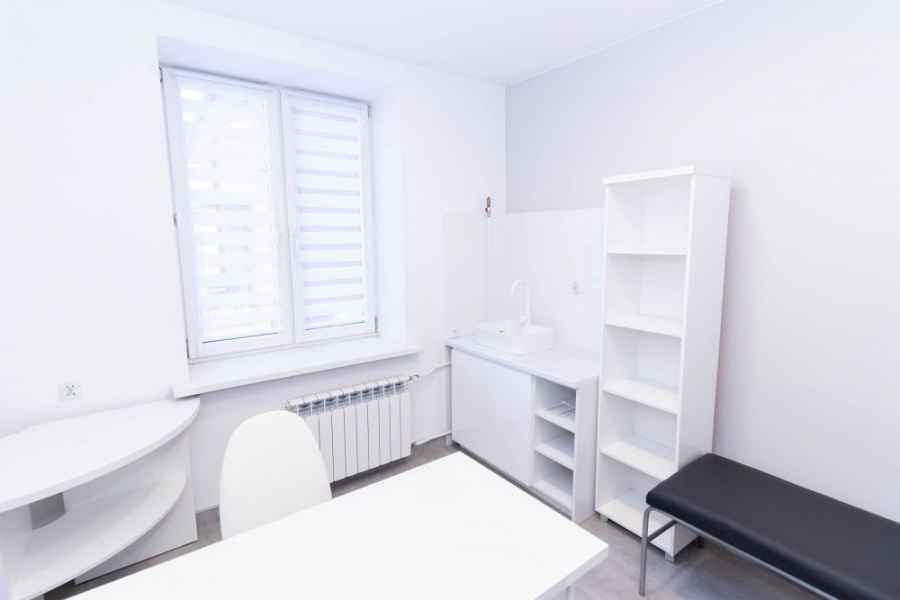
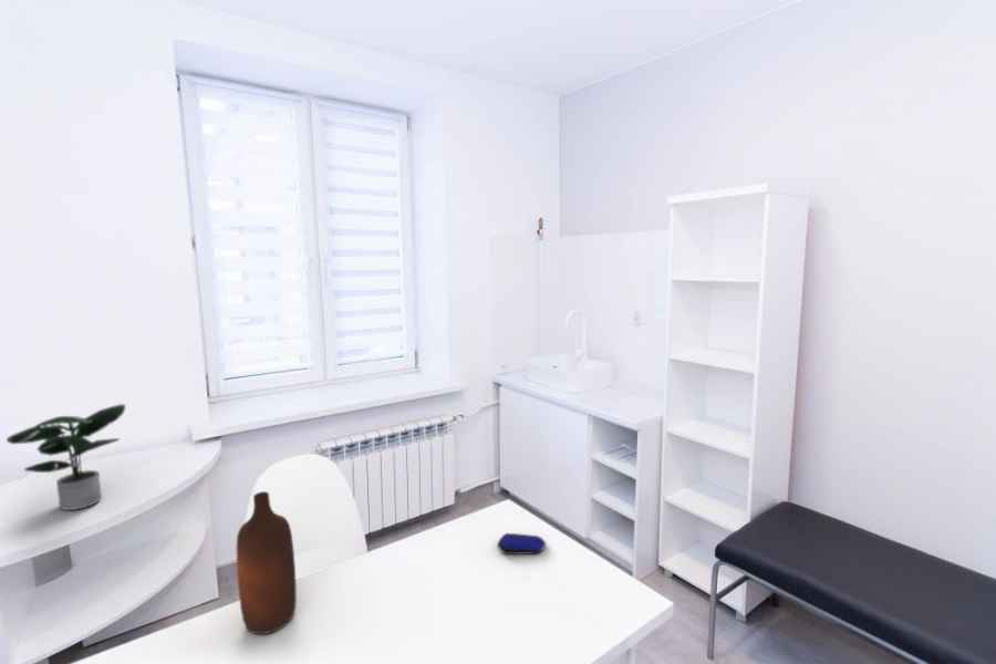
+ potted plant [6,403,126,511]
+ computer mouse [497,532,547,556]
+ bottle [236,490,298,635]
